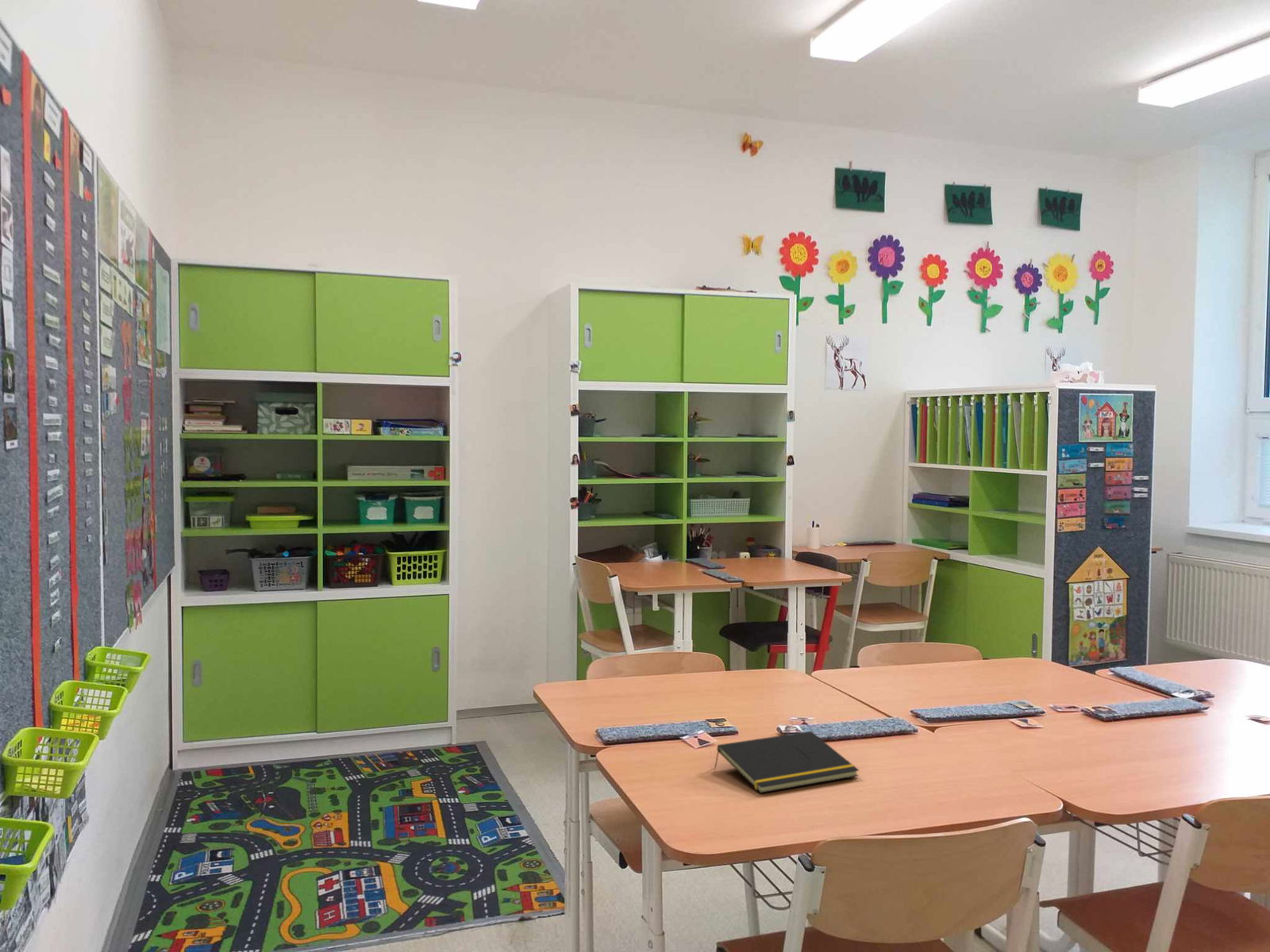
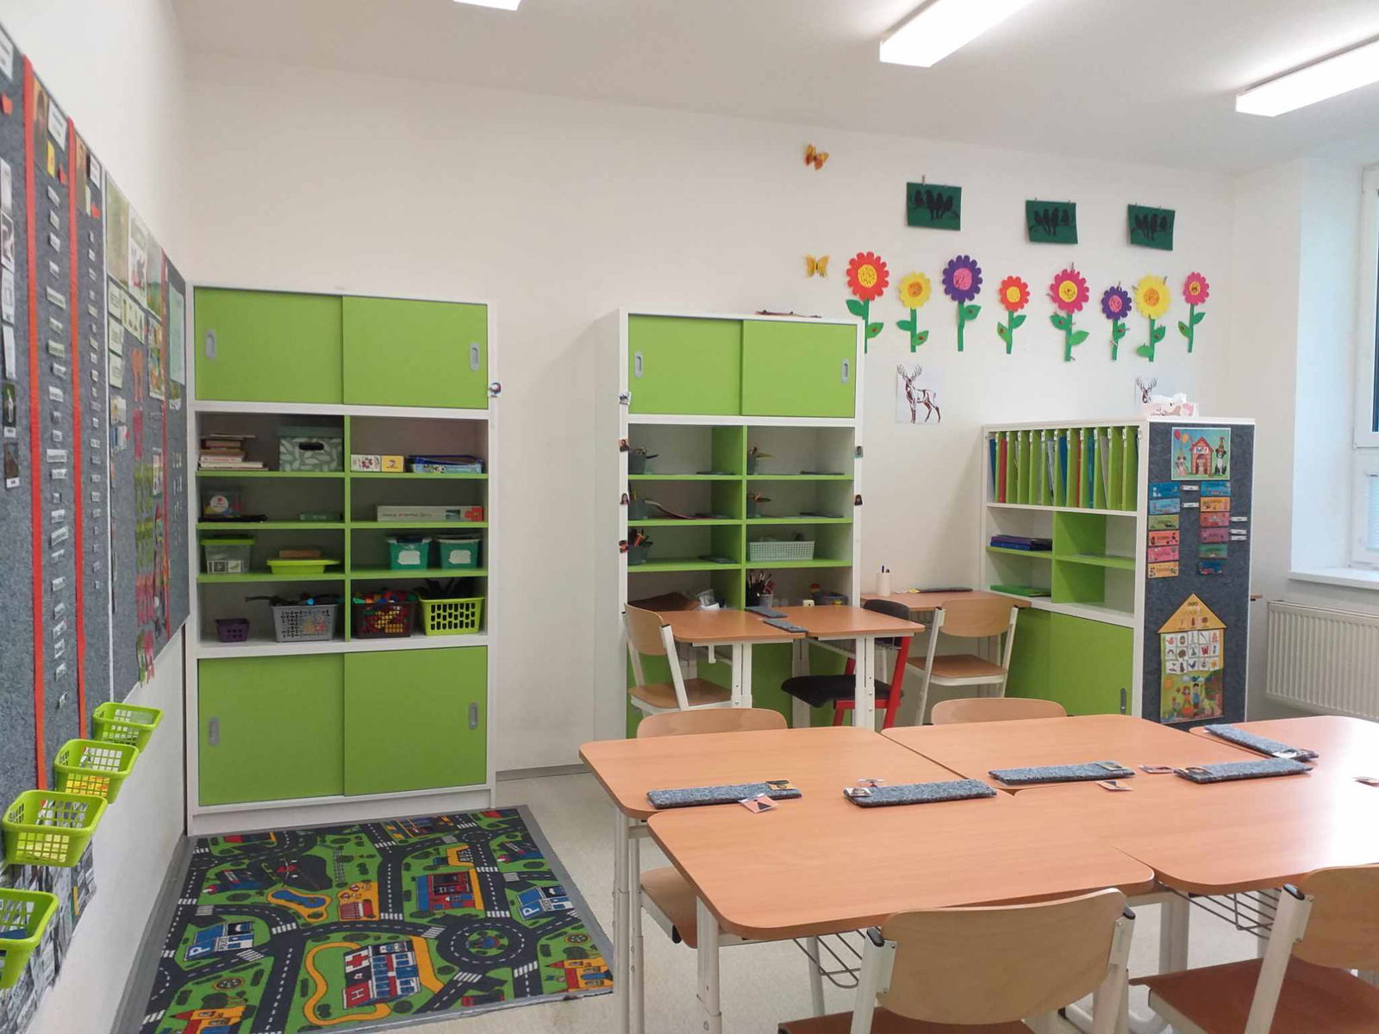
- notepad [714,731,860,794]
